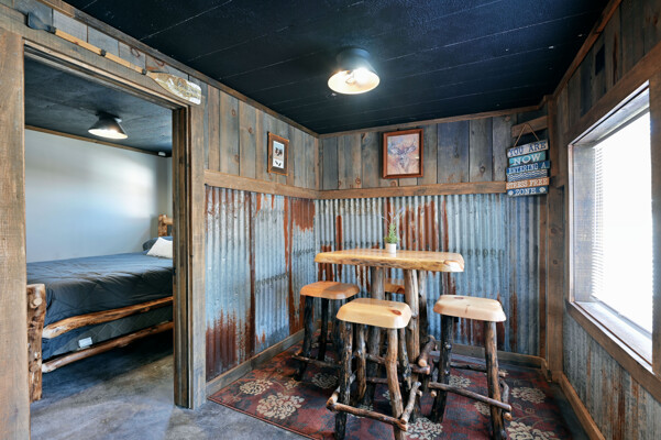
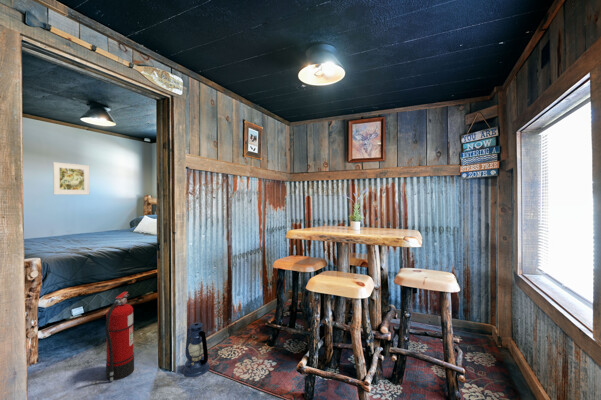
+ fire extinguisher [104,291,135,382]
+ lantern [182,322,211,378]
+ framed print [52,161,91,196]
